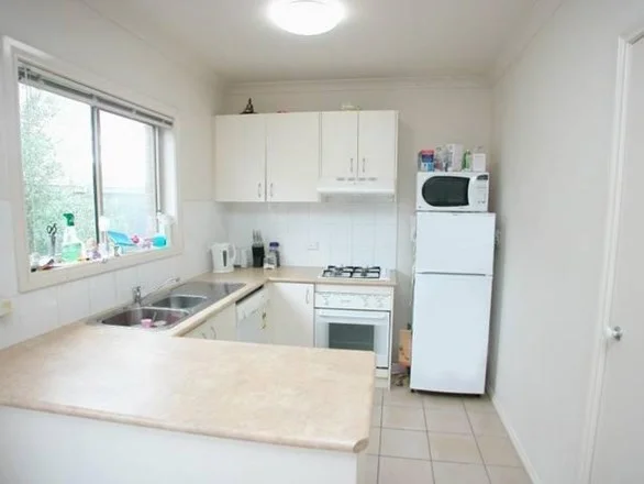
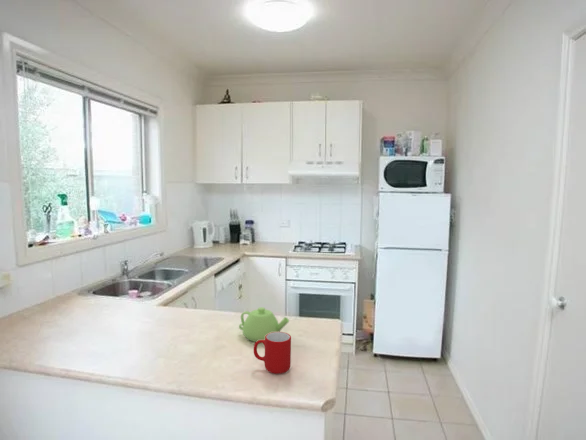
+ cup [253,331,292,375]
+ teapot [238,306,290,343]
